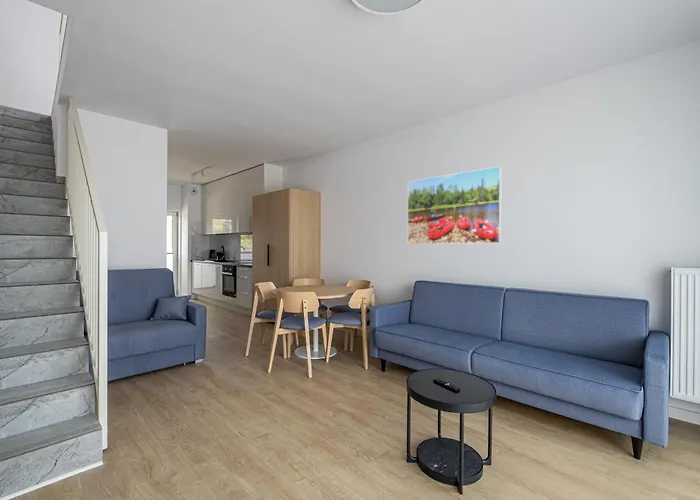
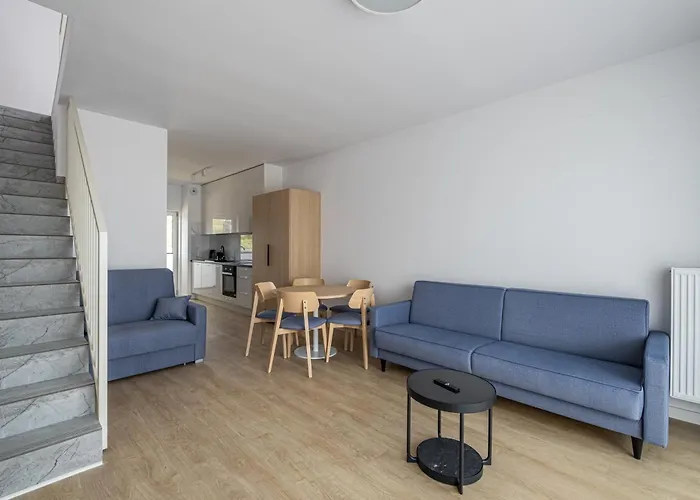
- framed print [407,165,502,245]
